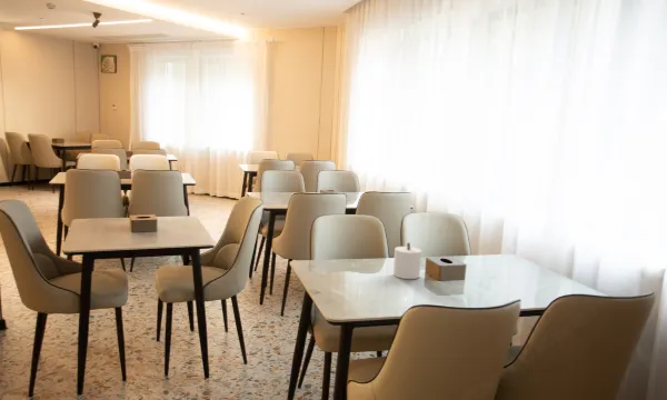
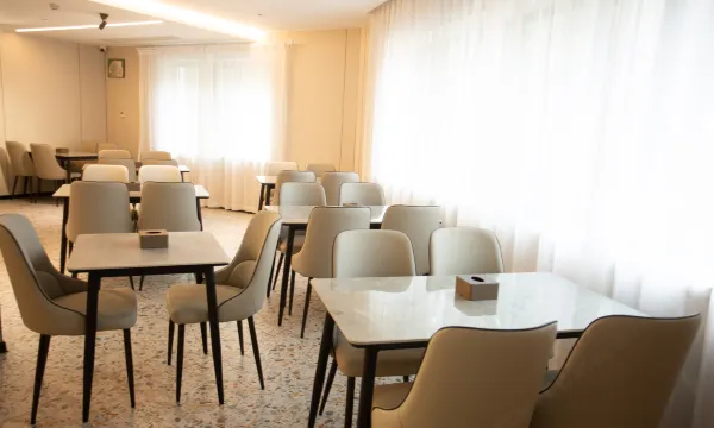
- candle [392,241,422,280]
